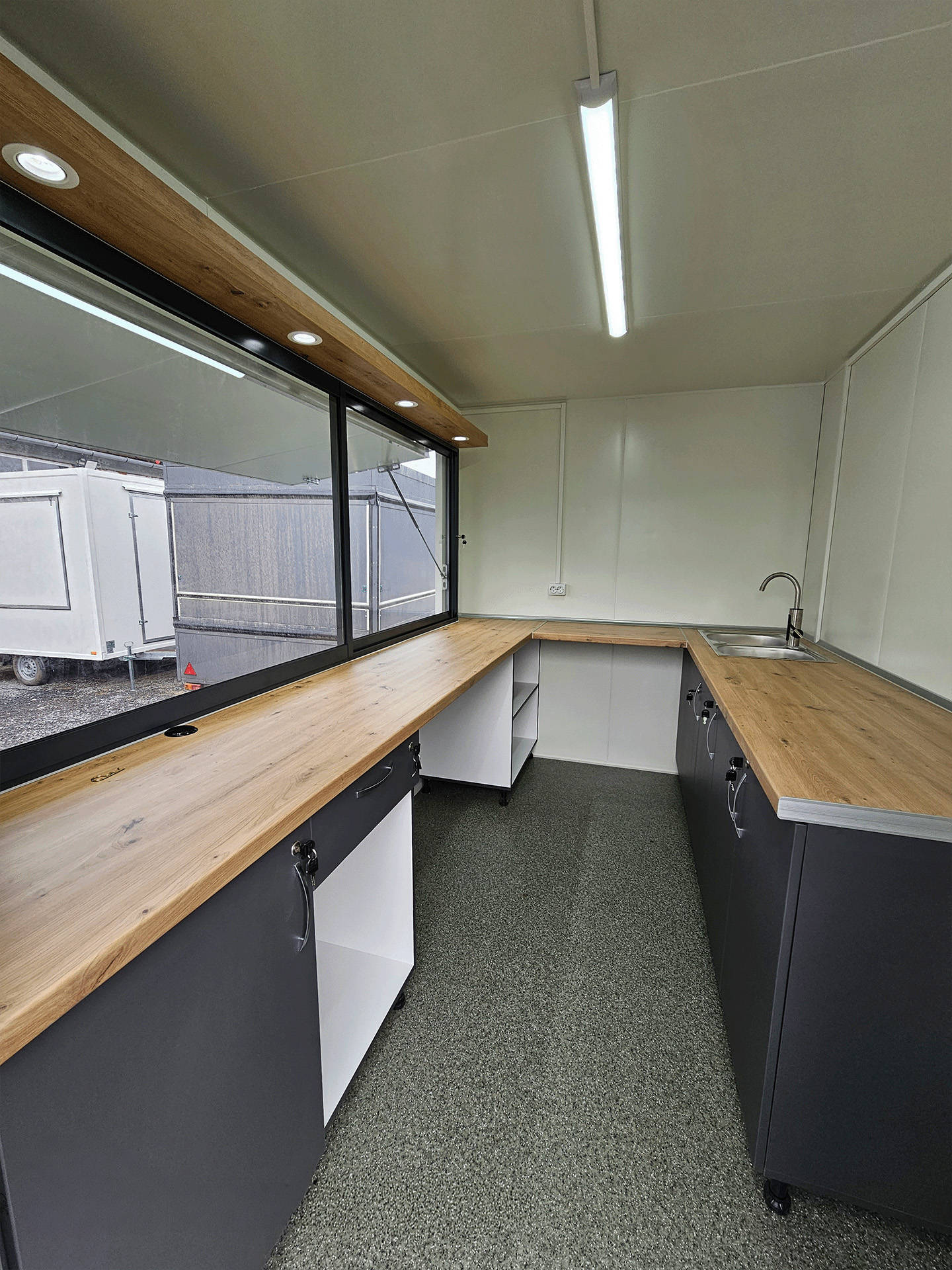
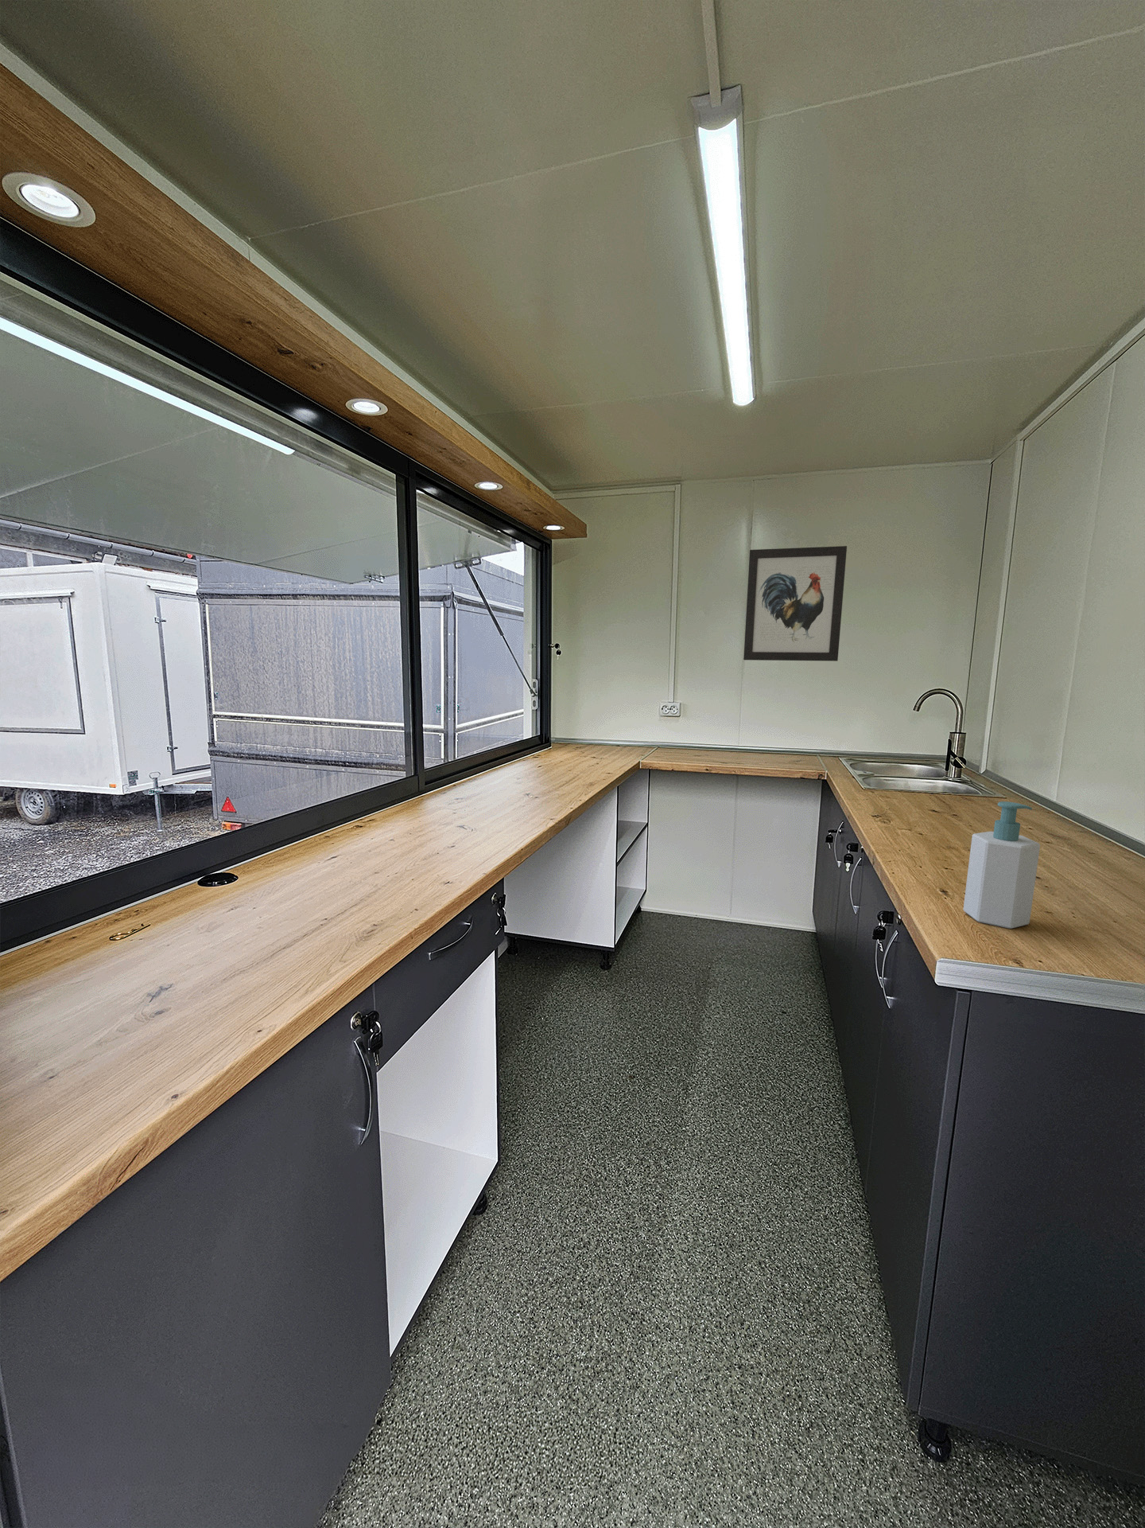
+ soap bottle [963,800,1040,930]
+ wall art [742,545,848,662]
